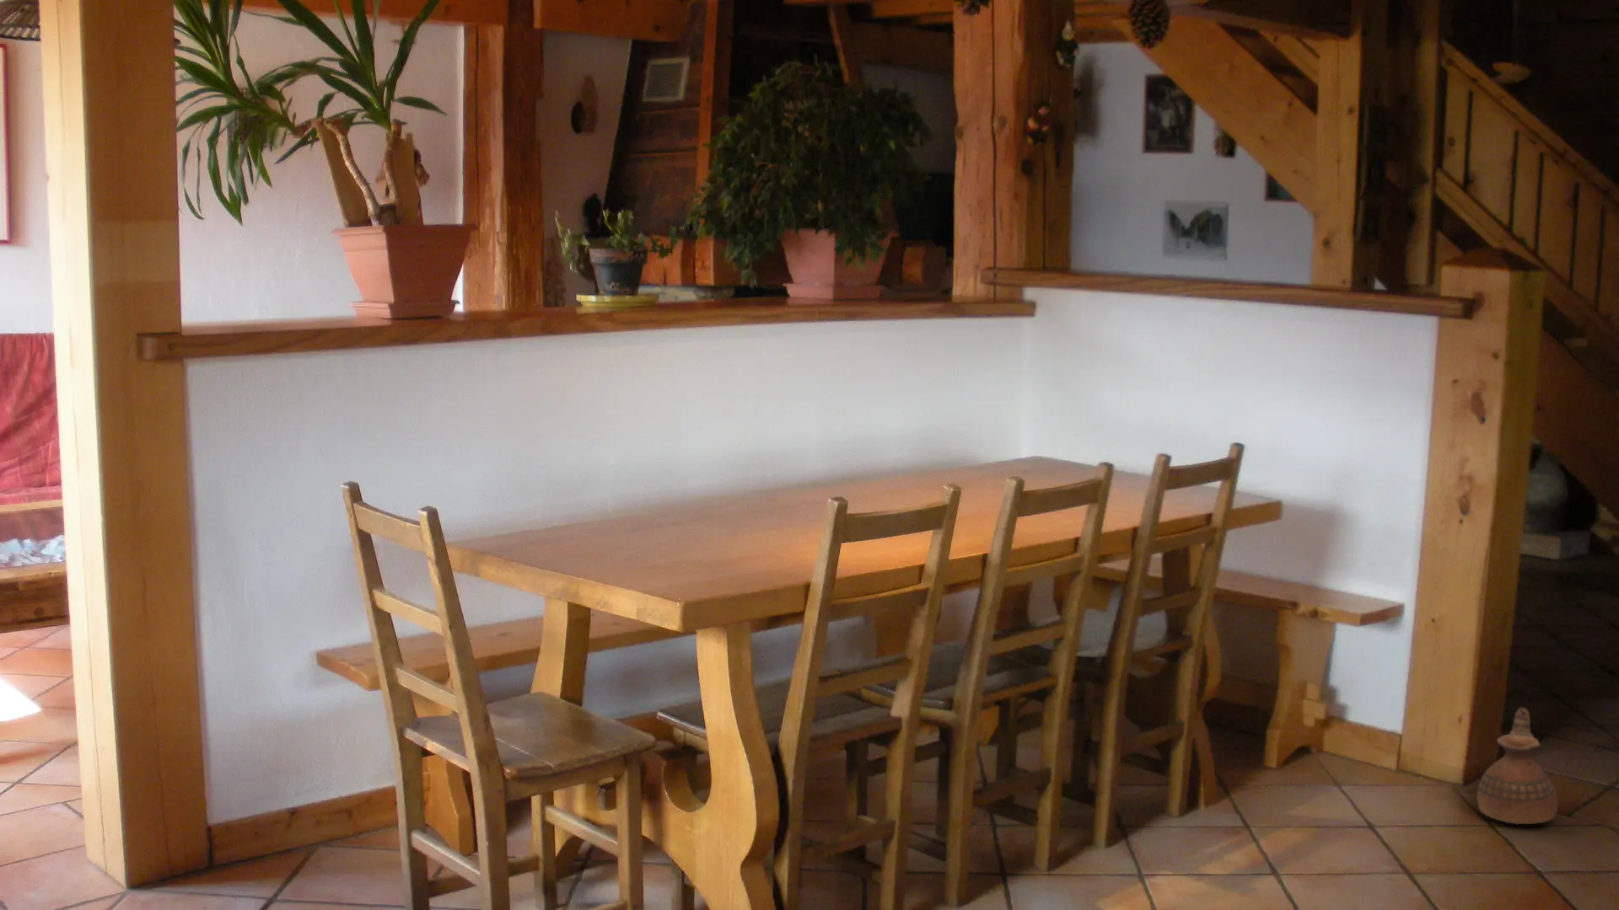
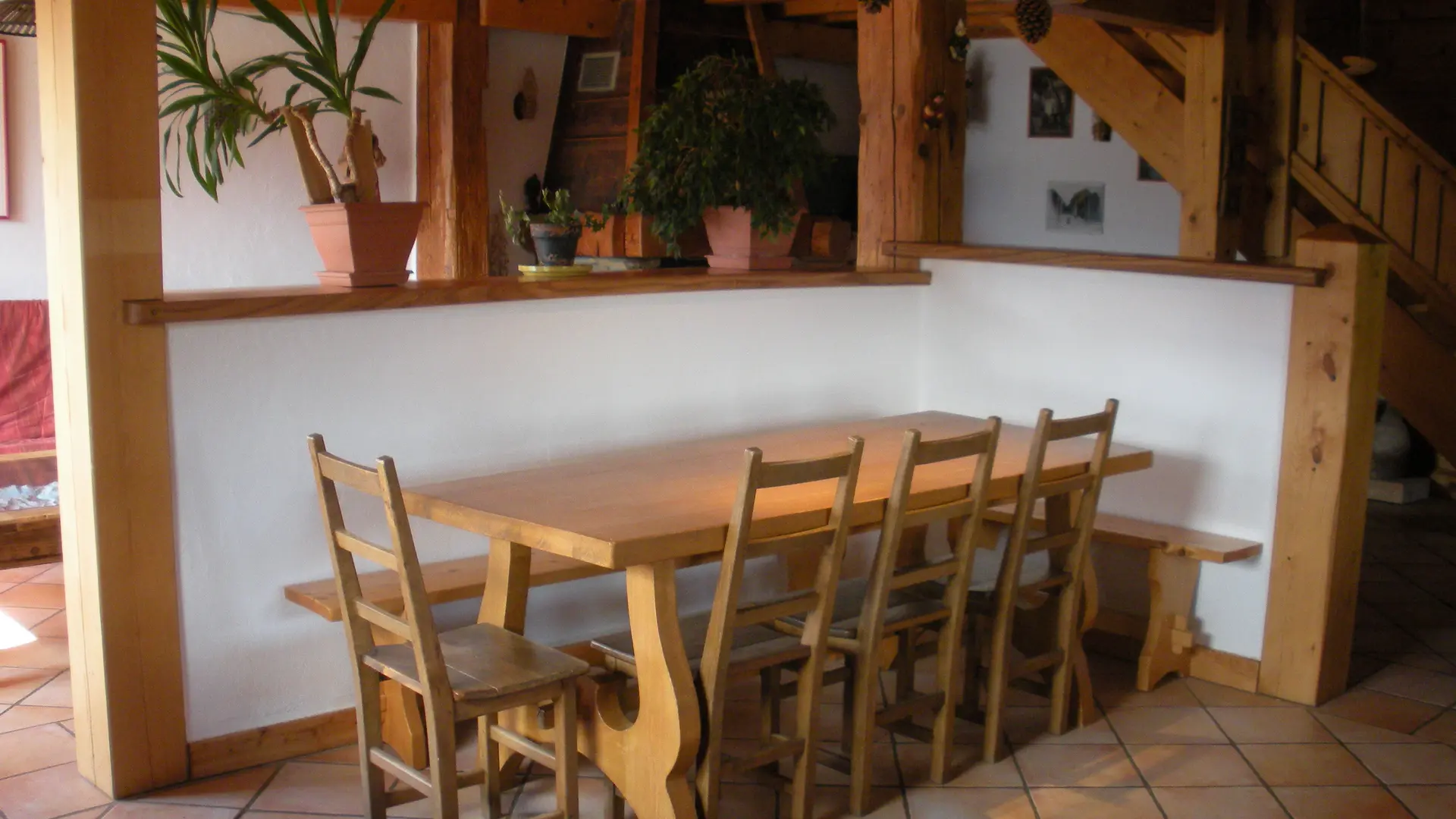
- ceramic jug [1477,707,1558,824]
